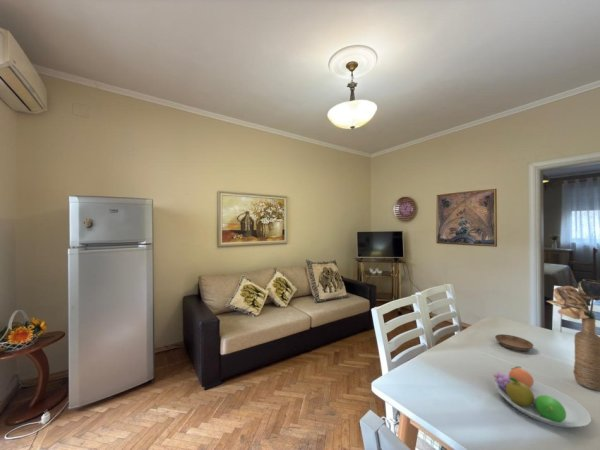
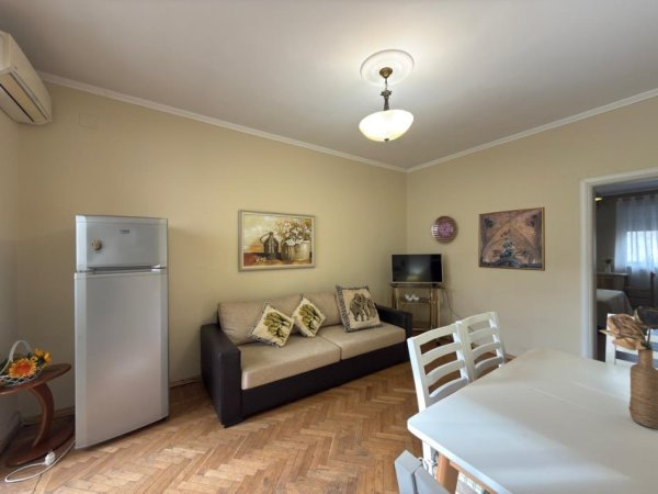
- fruit bowl [493,365,592,429]
- saucer [494,333,534,352]
